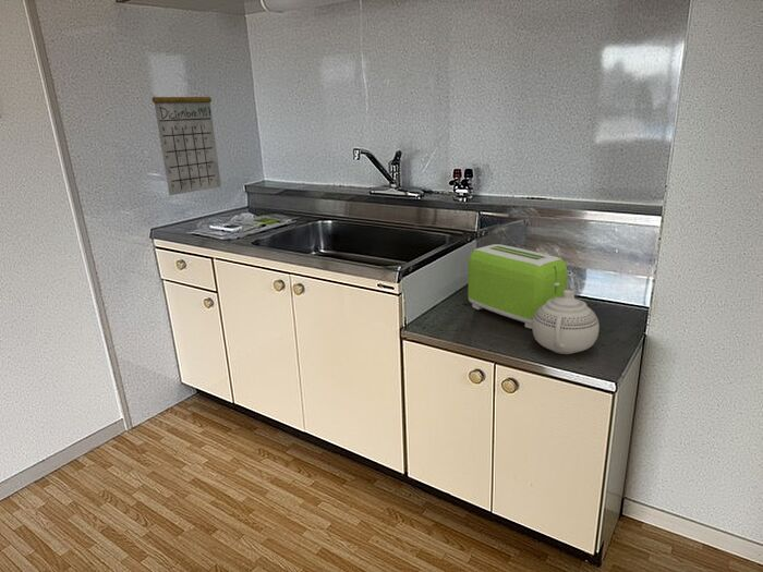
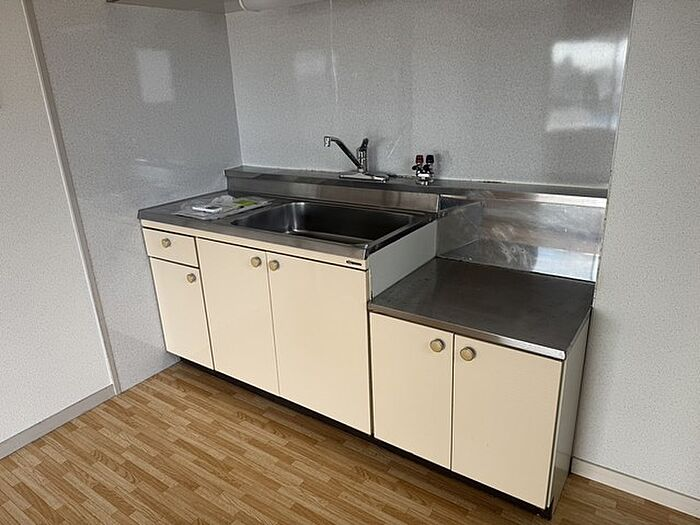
- teapot [531,289,600,355]
- calendar [152,74,222,196]
- toaster [467,243,569,329]
